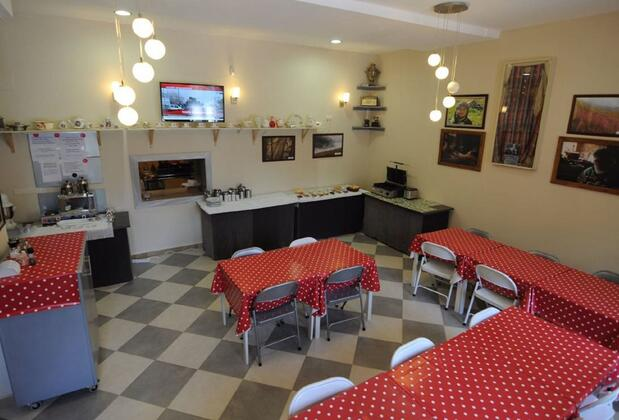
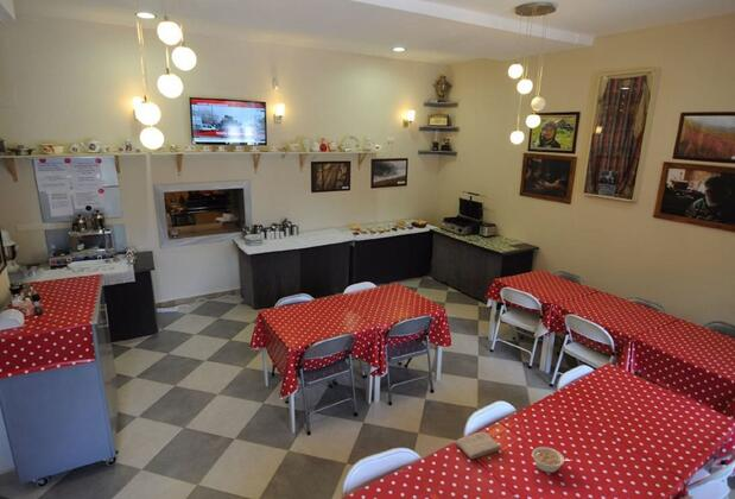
+ legume [531,446,572,474]
+ washcloth [455,431,501,460]
